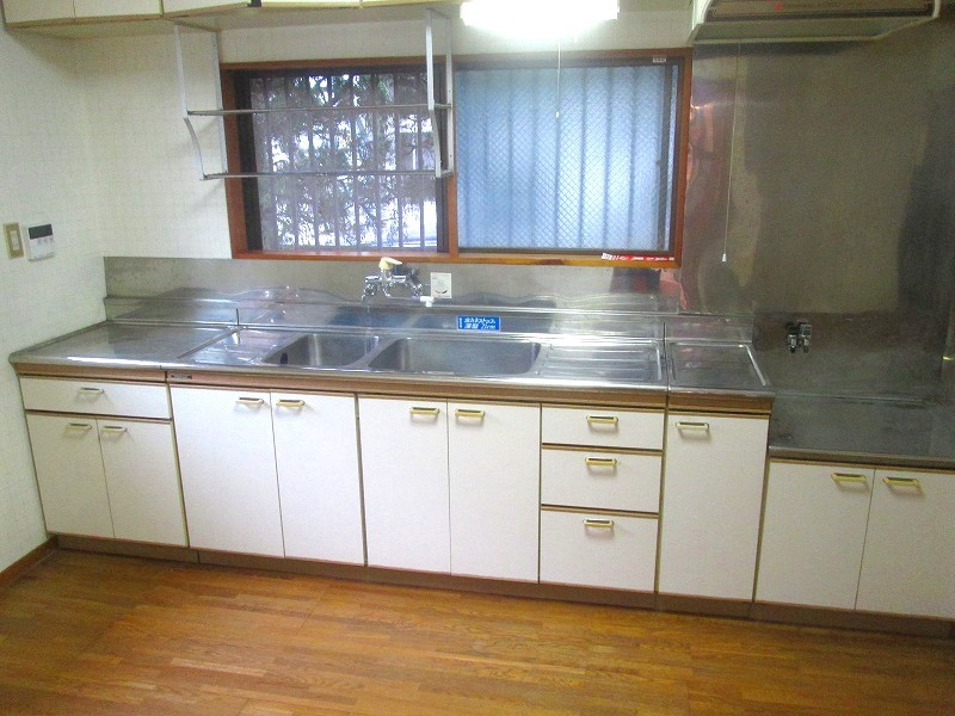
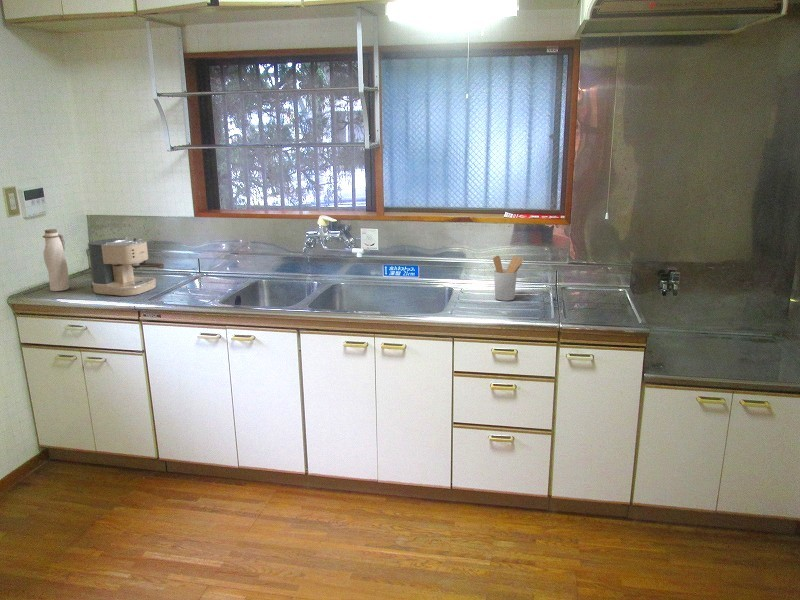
+ utensil holder [492,255,525,302]
+ coffee maker [87,236,165,297]
+ water bottle [42,228,69,292]
